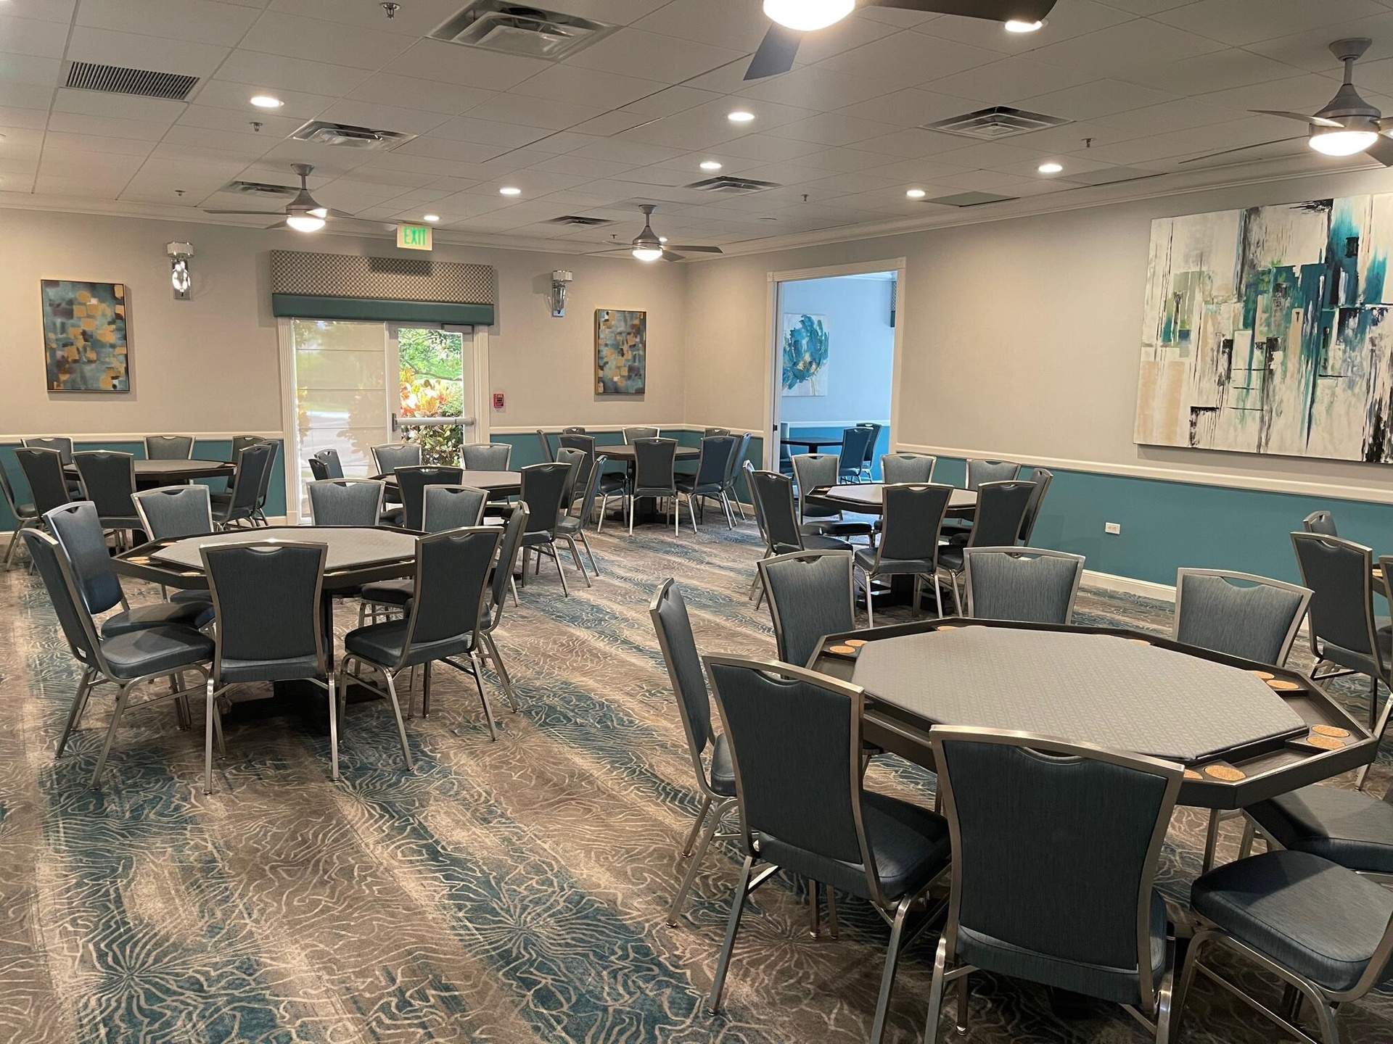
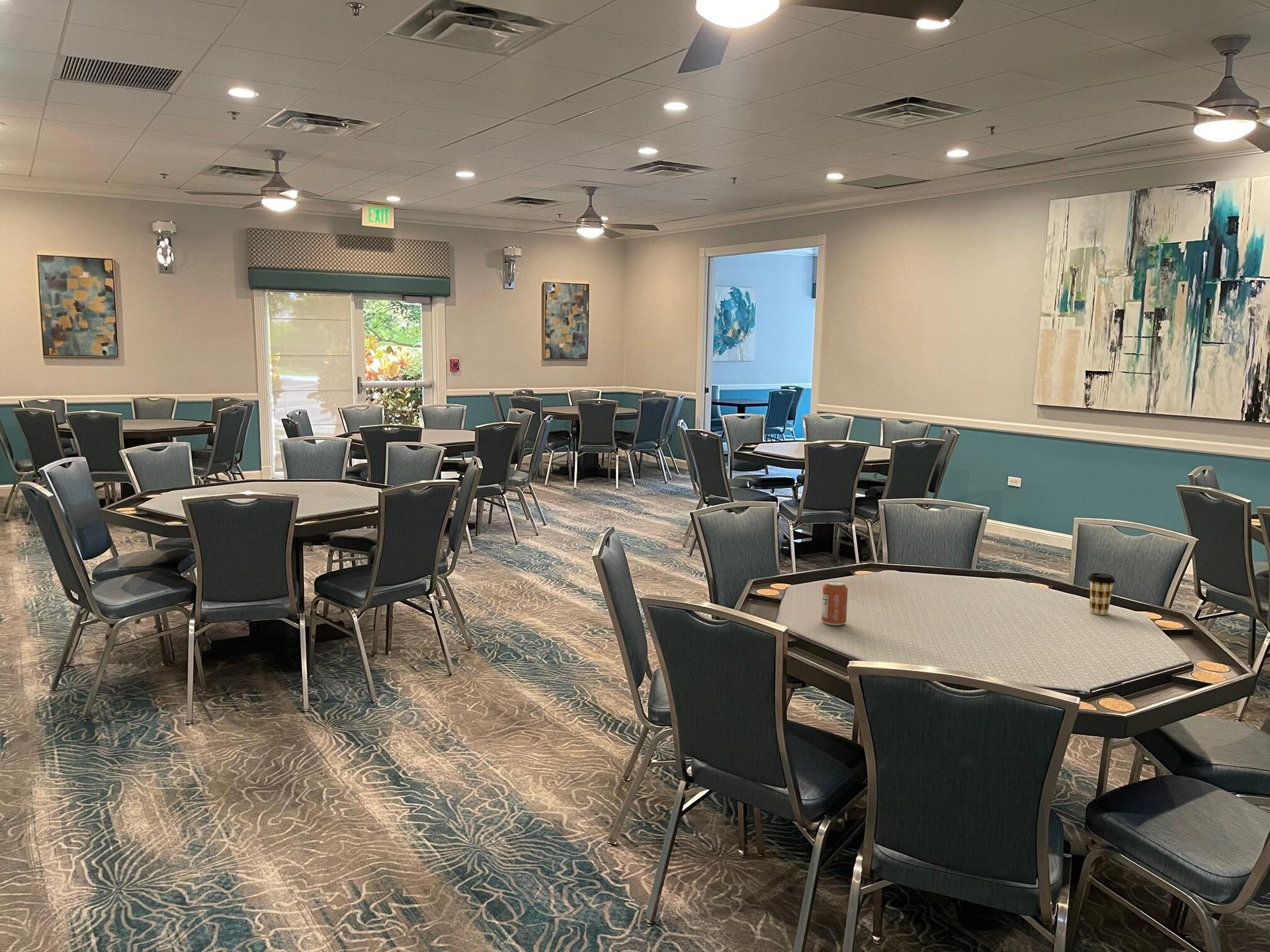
+ coffee cup [1087,573,1116,615]
+ can [821,580,848,626]
